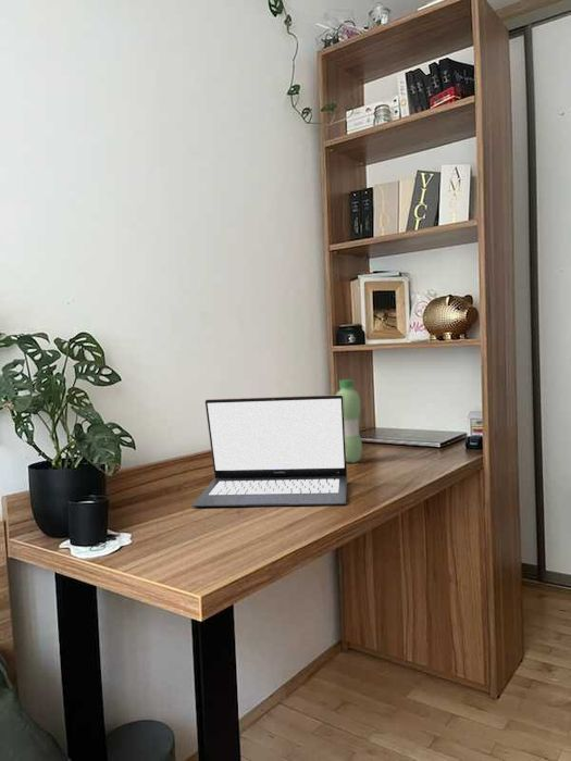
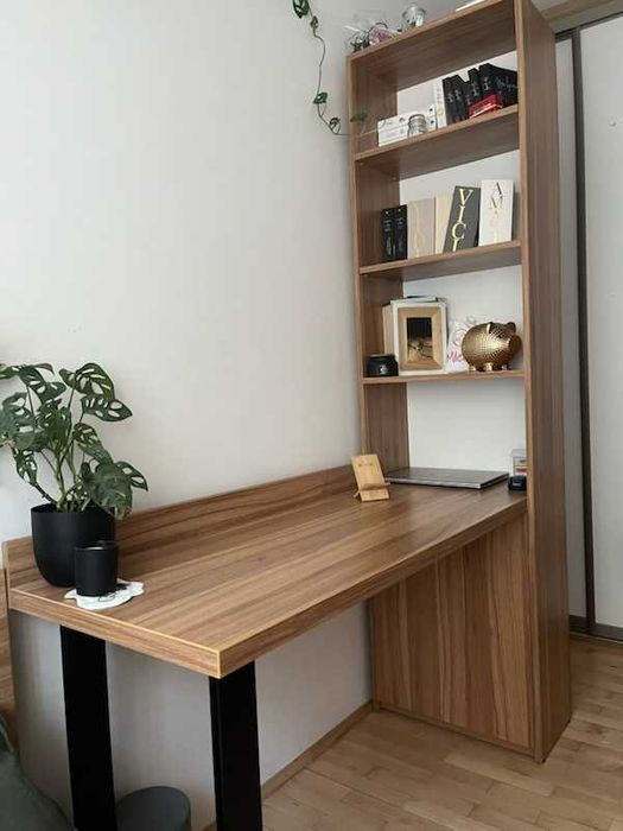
- water bottle [335,378,363,464]
- laptop [191,394,348,508]
